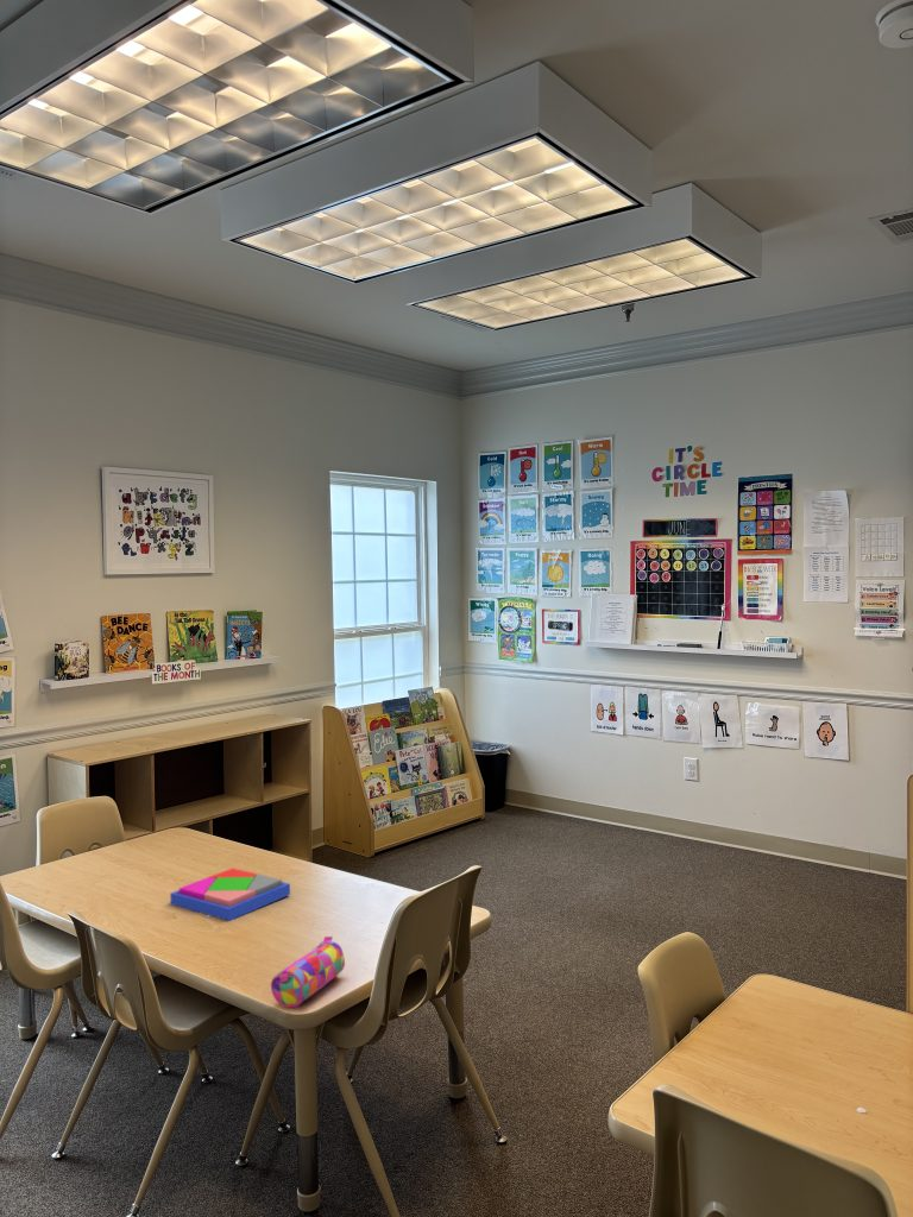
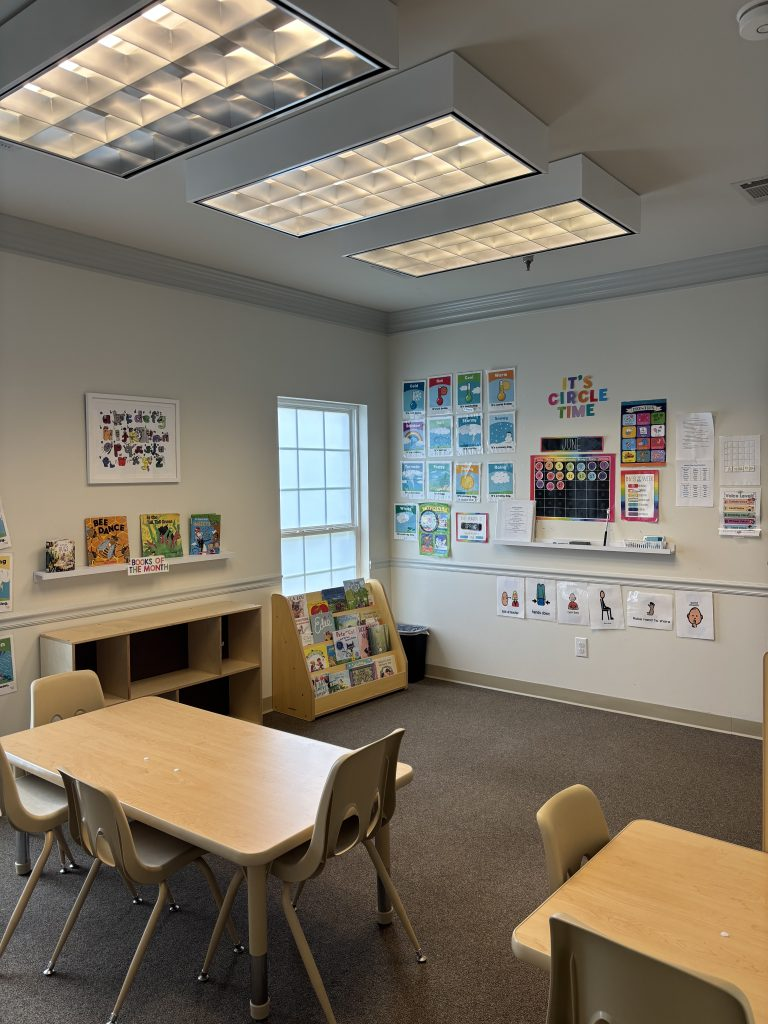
- pencil case [270,935,346,1009]
- puzzle [169,866,291,922]
